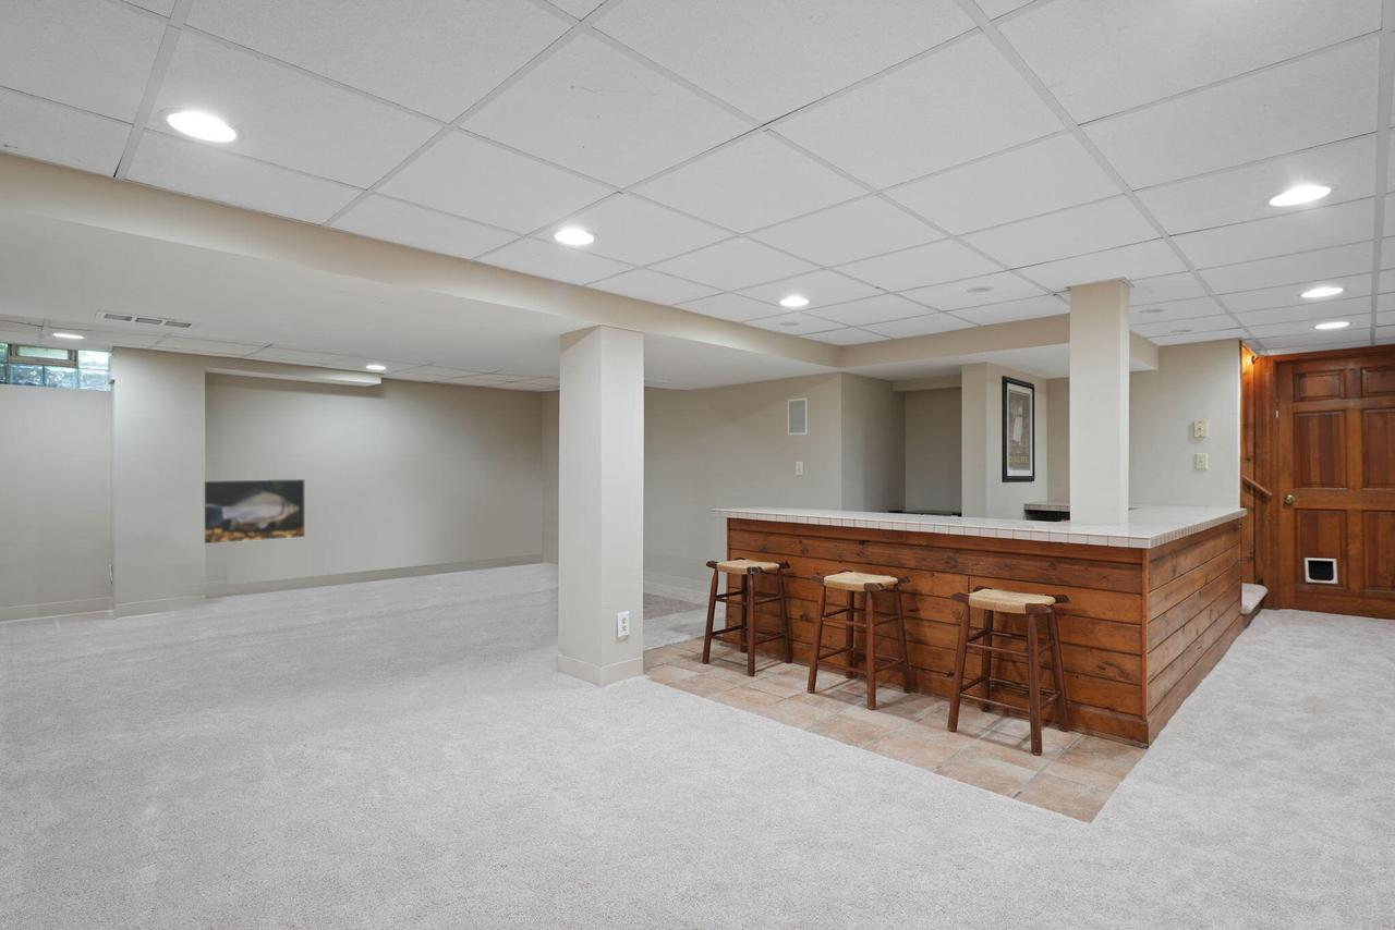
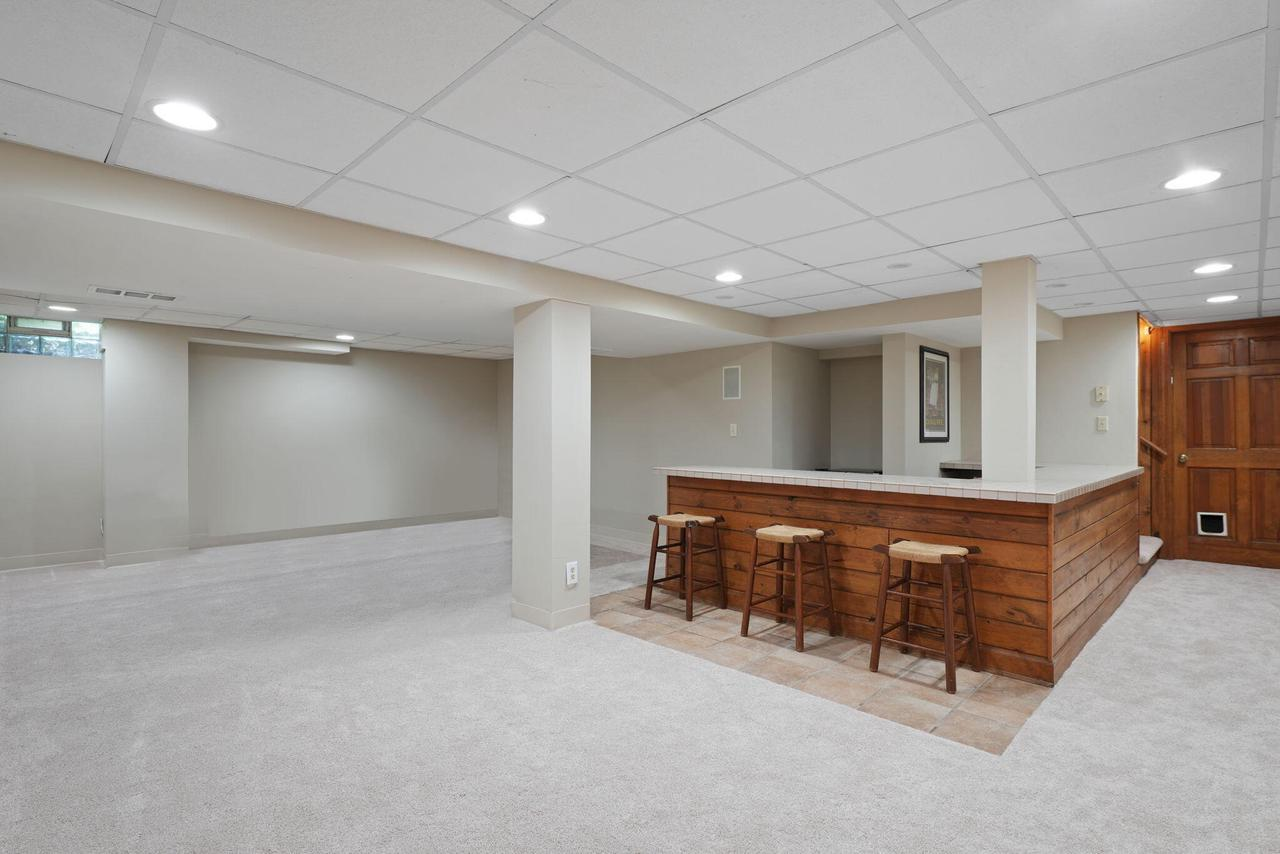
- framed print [204,478,306,546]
